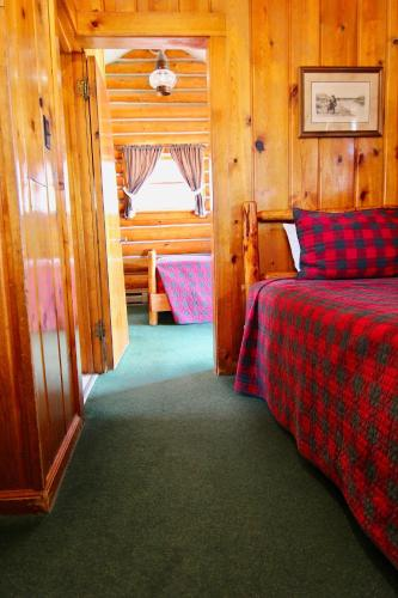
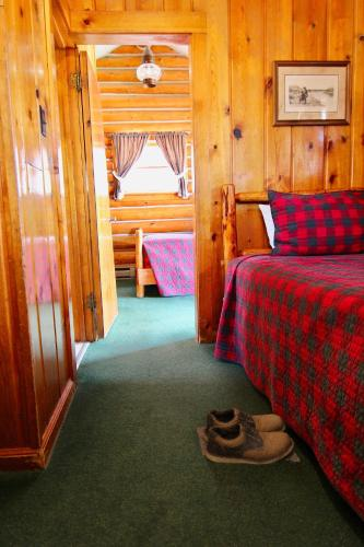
+ shoes [196,406,301,465]
